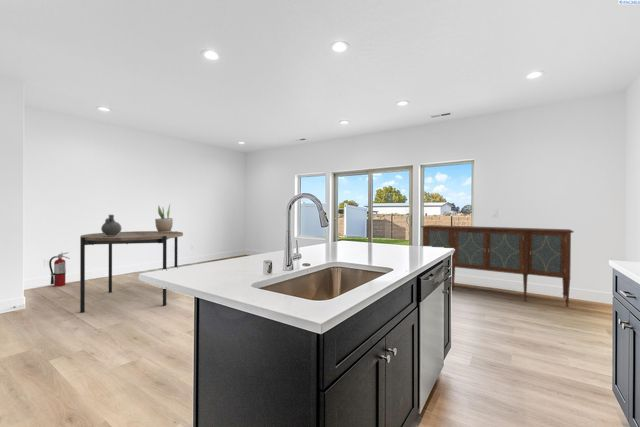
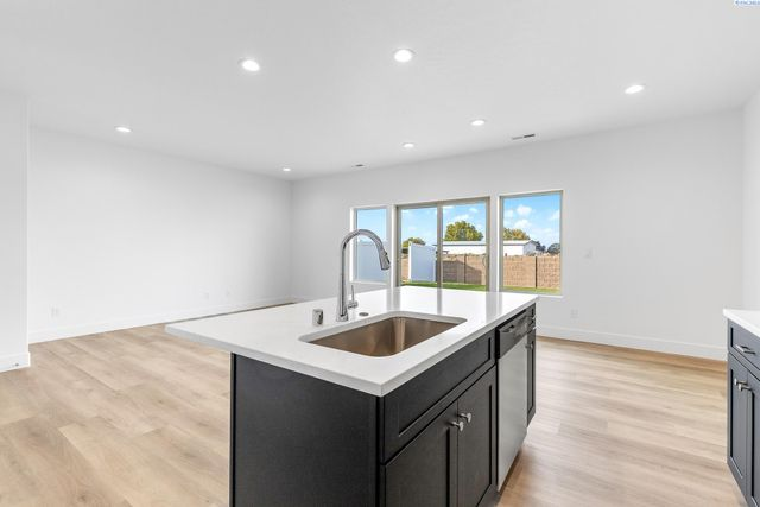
- ceramic jug [100,214,123,236]
- potted plant [154,204,174,233]
- fire extinguisher [48,251,71,288]
- sideboard [420,224,575,307]
- dining table [79,230,184,313]
